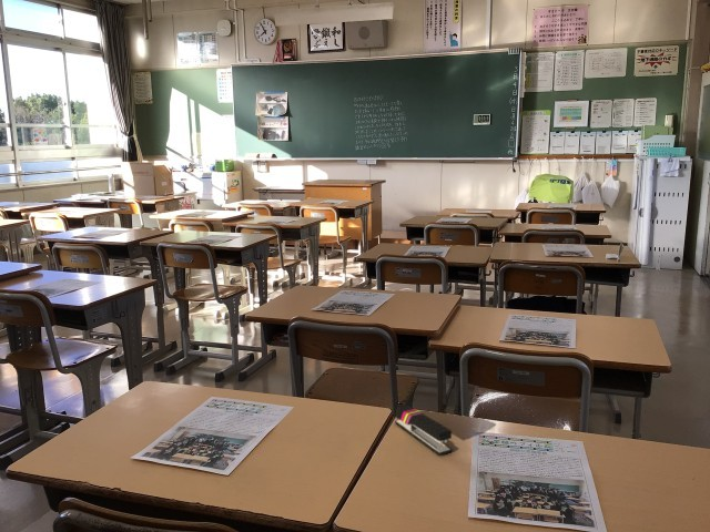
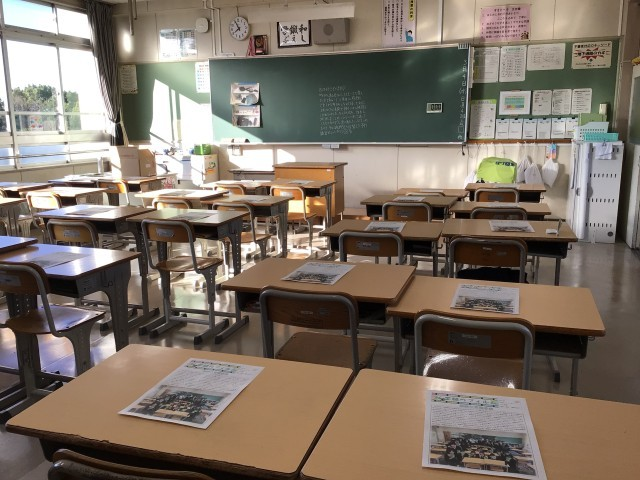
- stapler [394,403,453,457]
